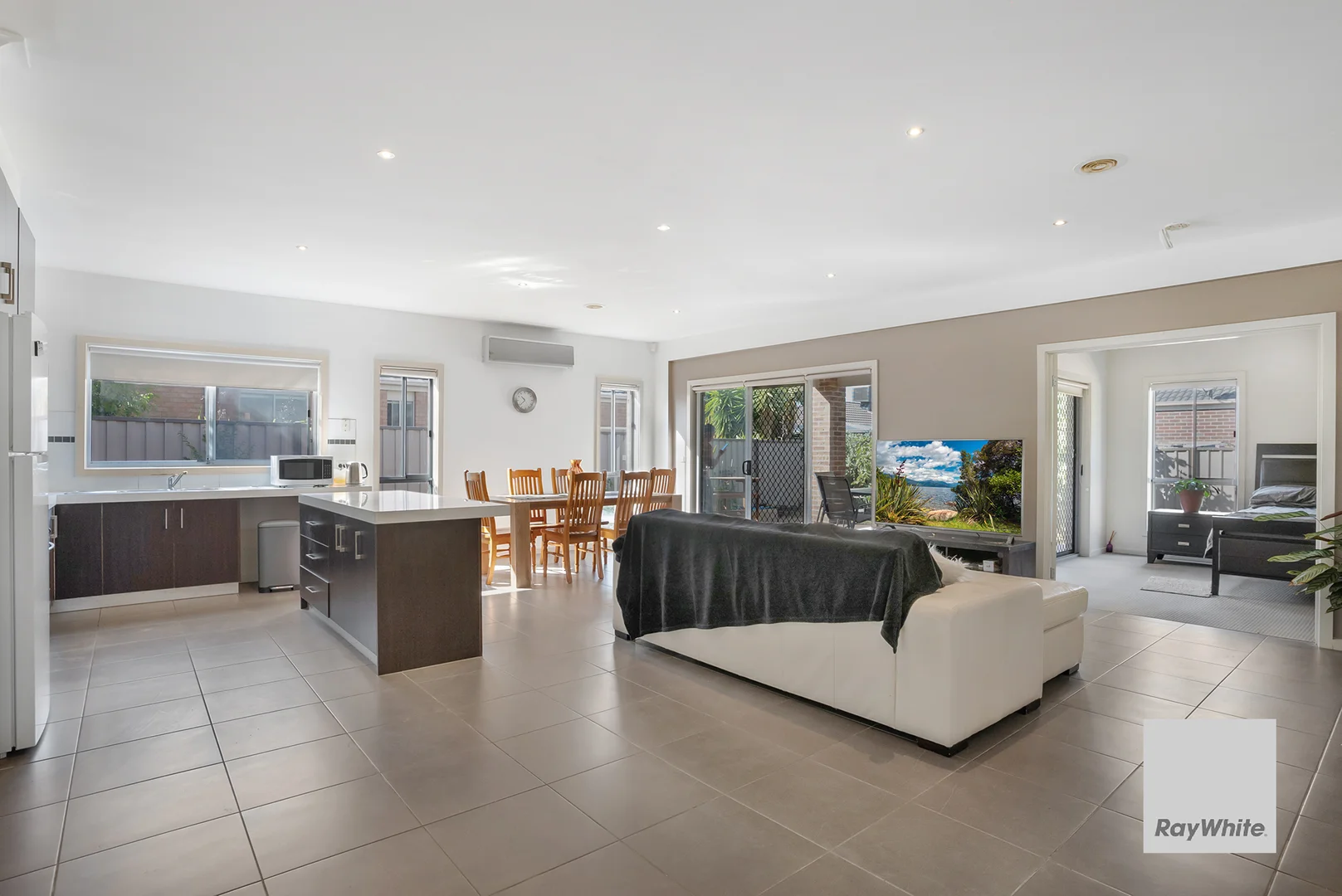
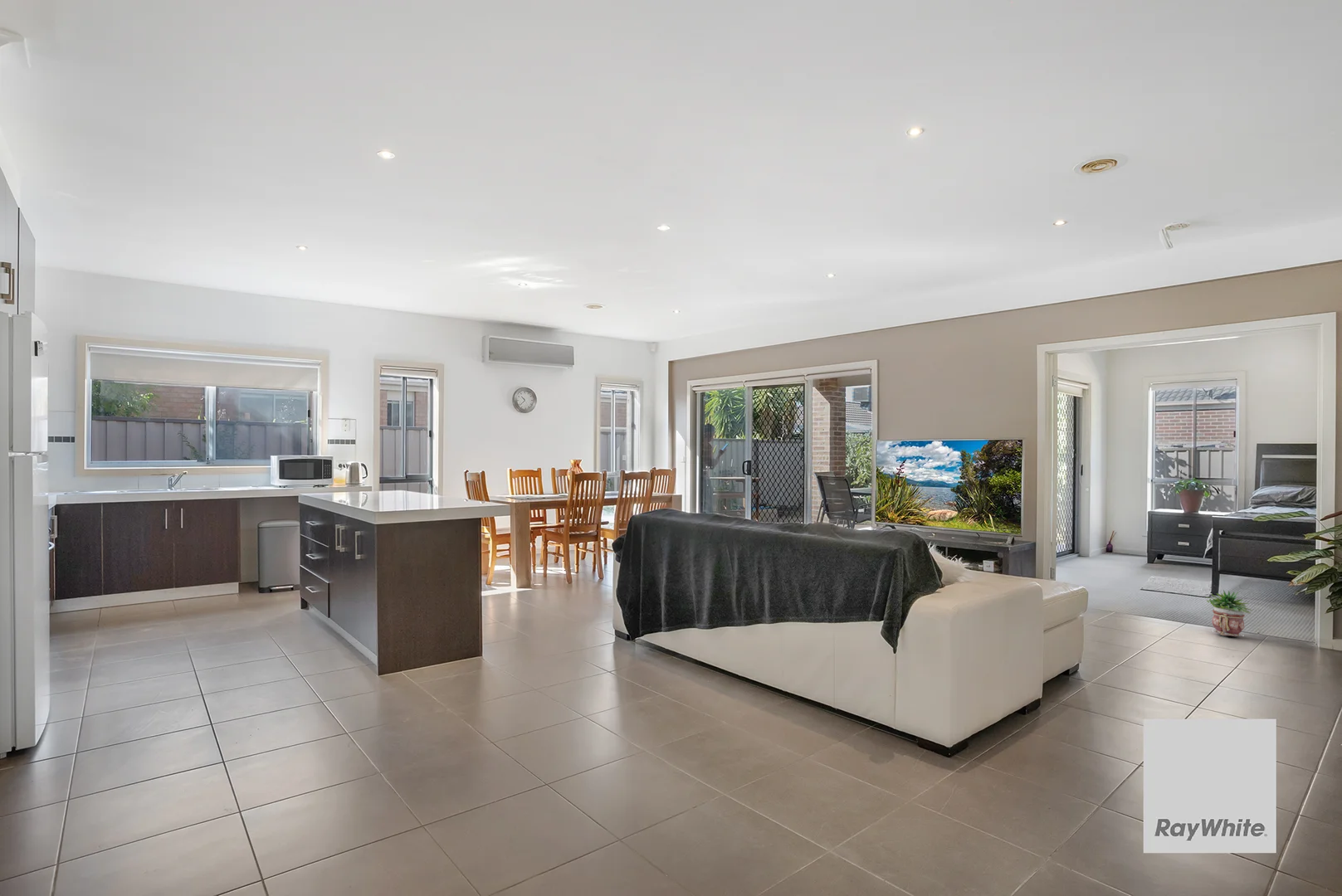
+ potted plant [1205,589,1252,637]
